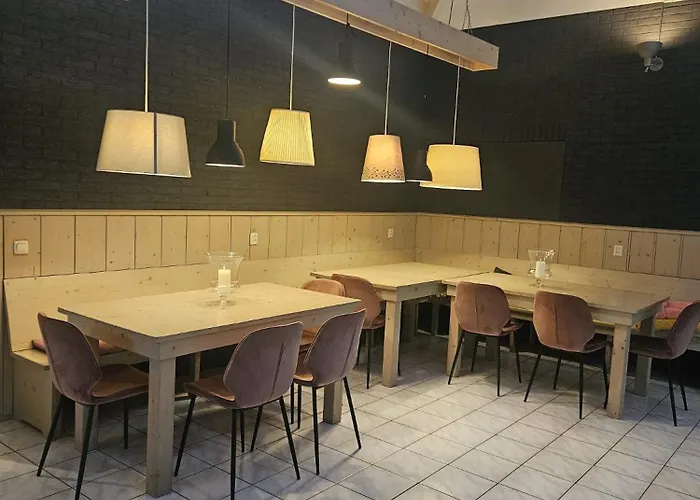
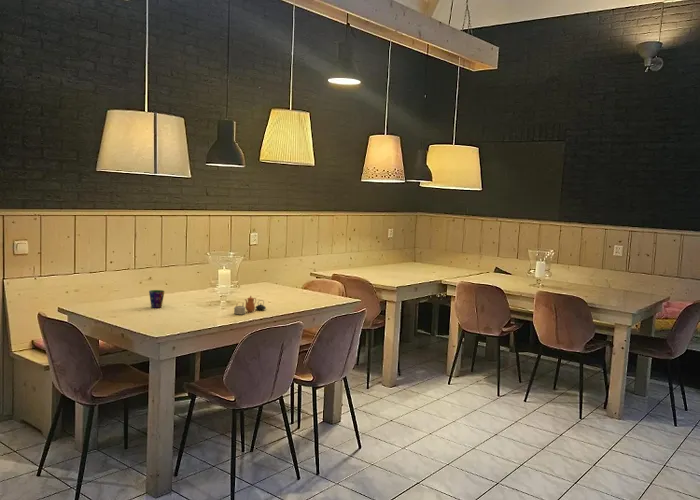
+ teapot [233,295,267,315]
+ cup [148,289,166,309]
